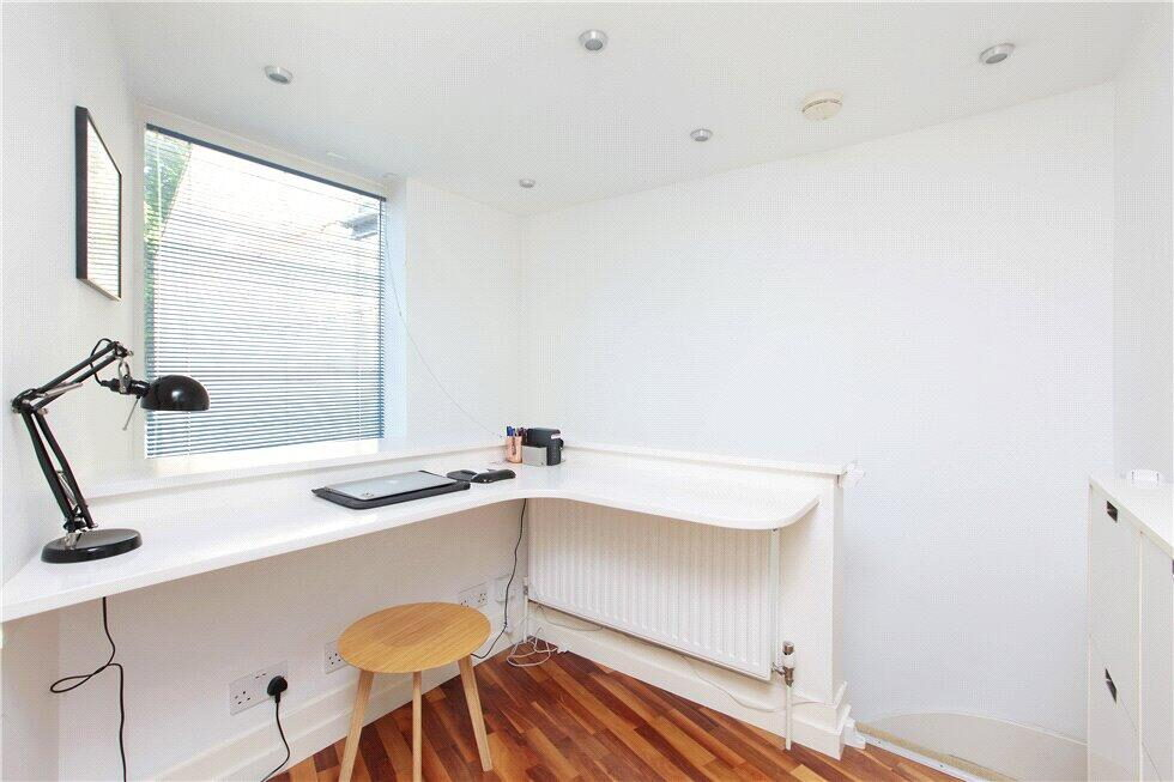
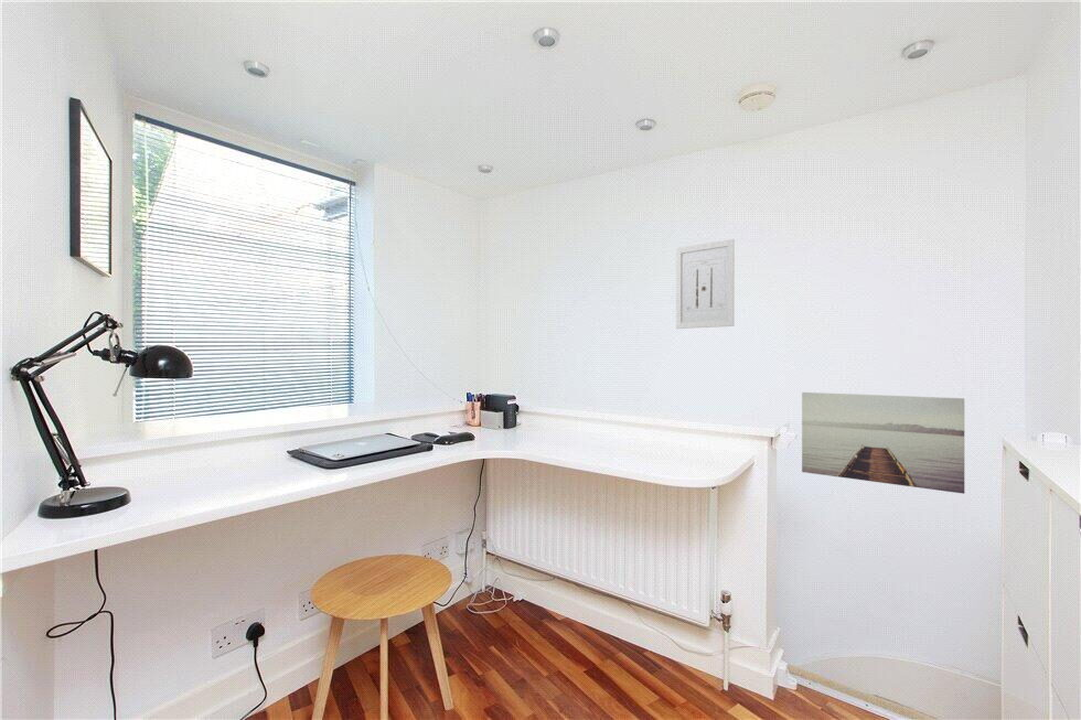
+ wall art [675,238,735,330]
+ wall art [801,391,965,495]
